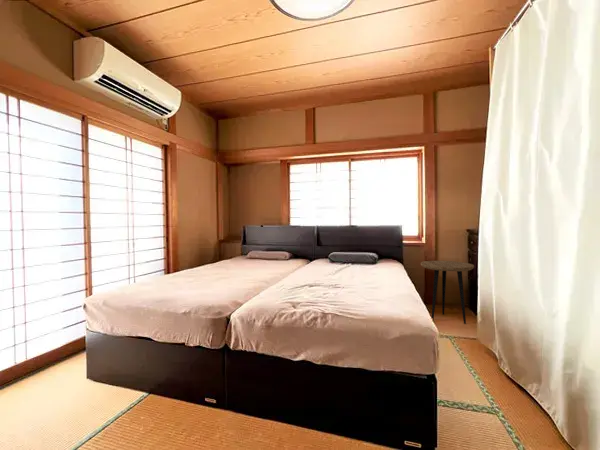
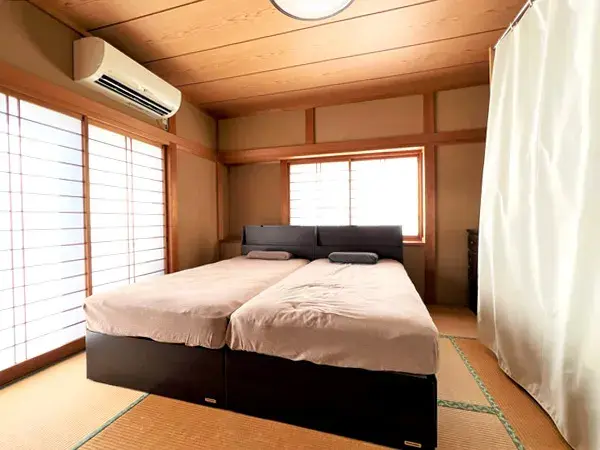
- side table [420,260,475,325]
